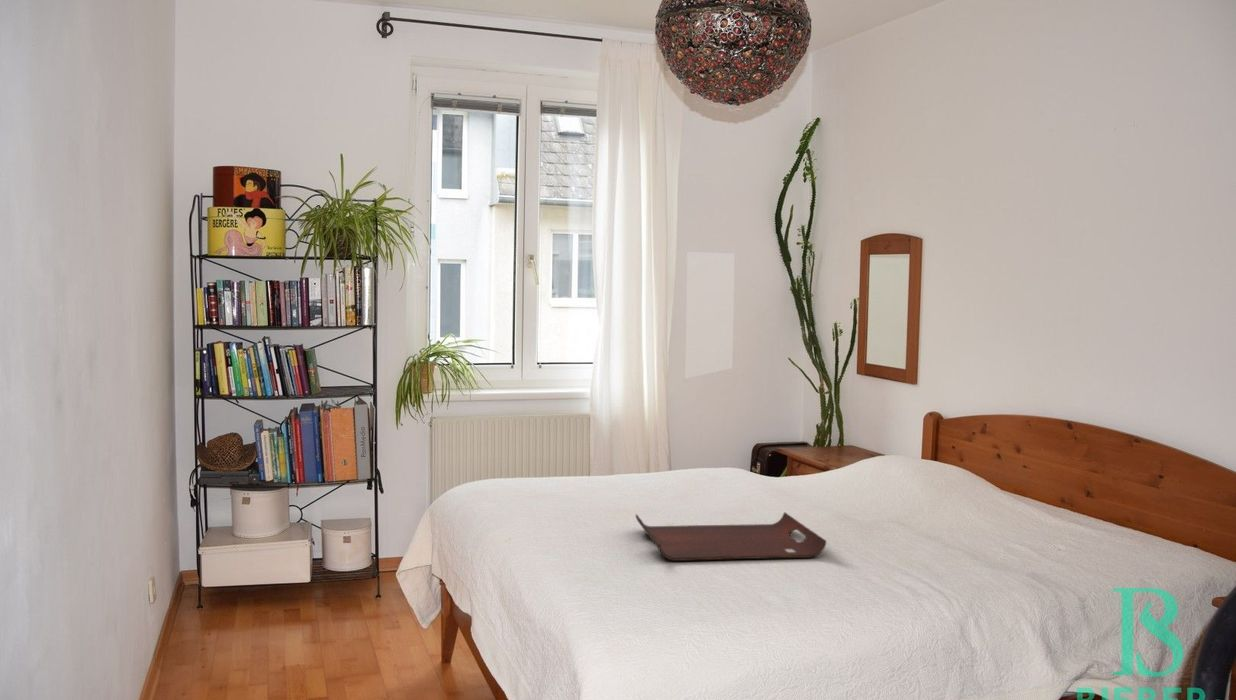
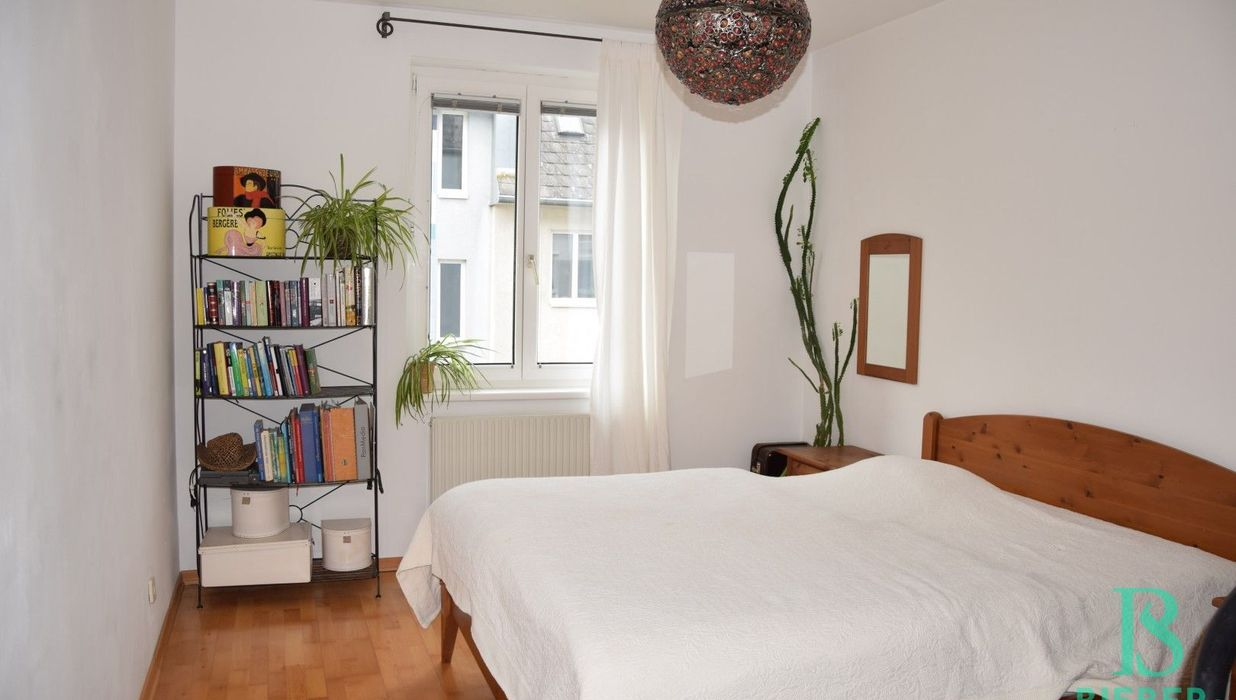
- serving tray [635,511,828,562]
